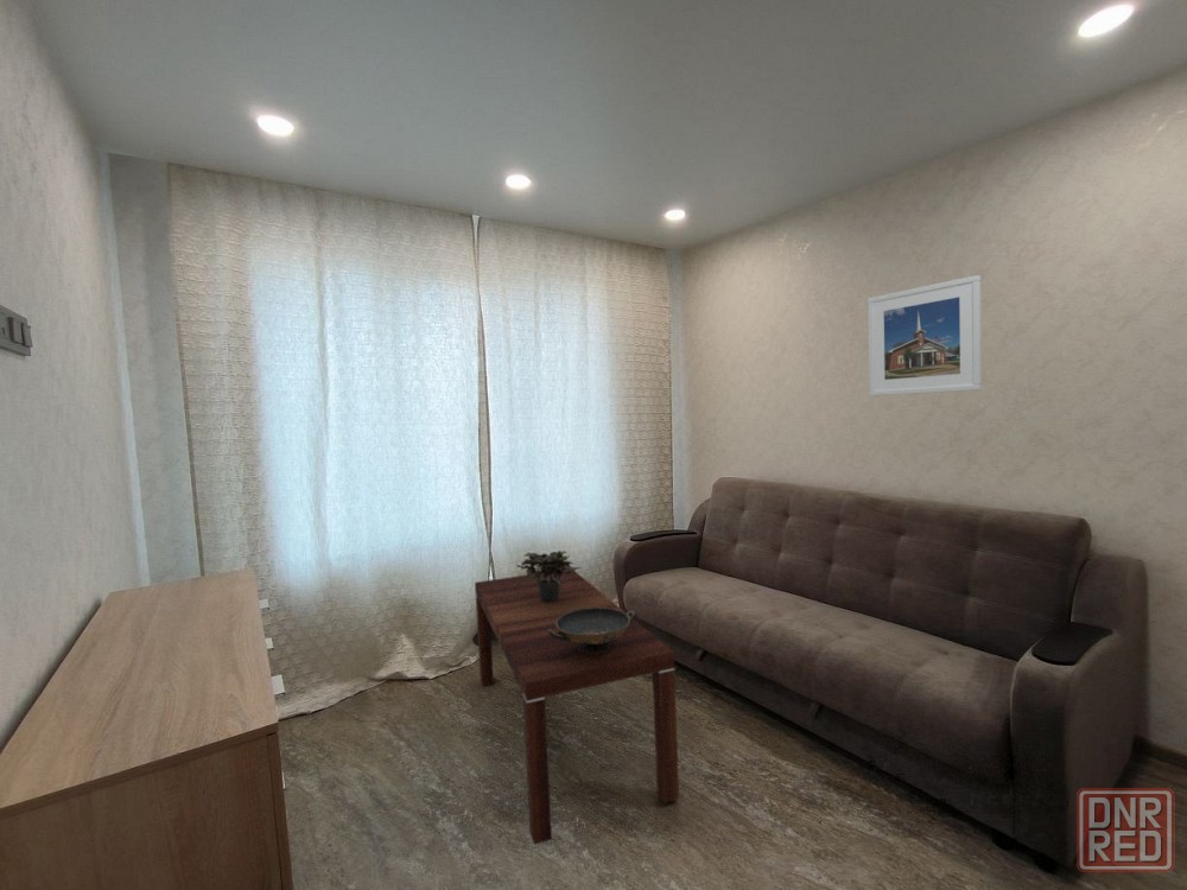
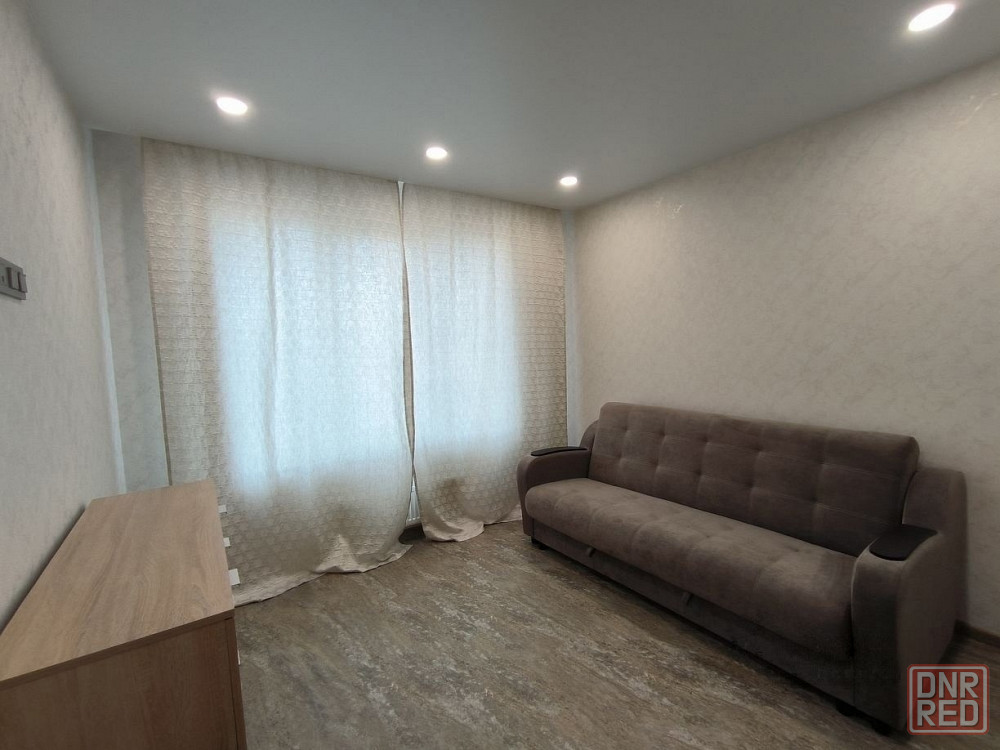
- potted plant [515,549,582,603]
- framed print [867,274,983,398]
- coffee table [474,571,680,846]
- decorative bowl [547,608,637,655]
